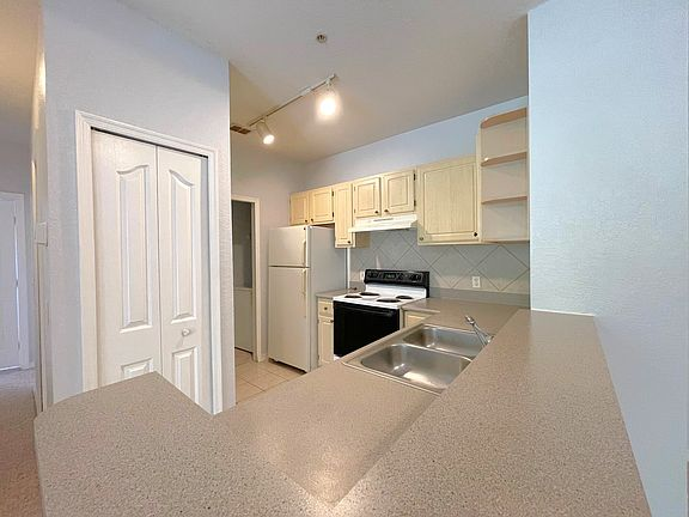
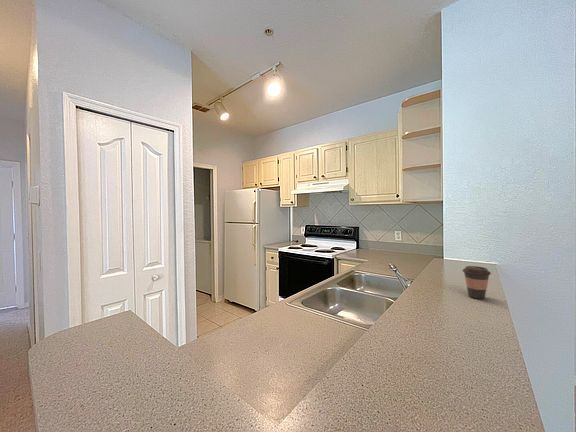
+ coffee cup [462,265,492,300]
